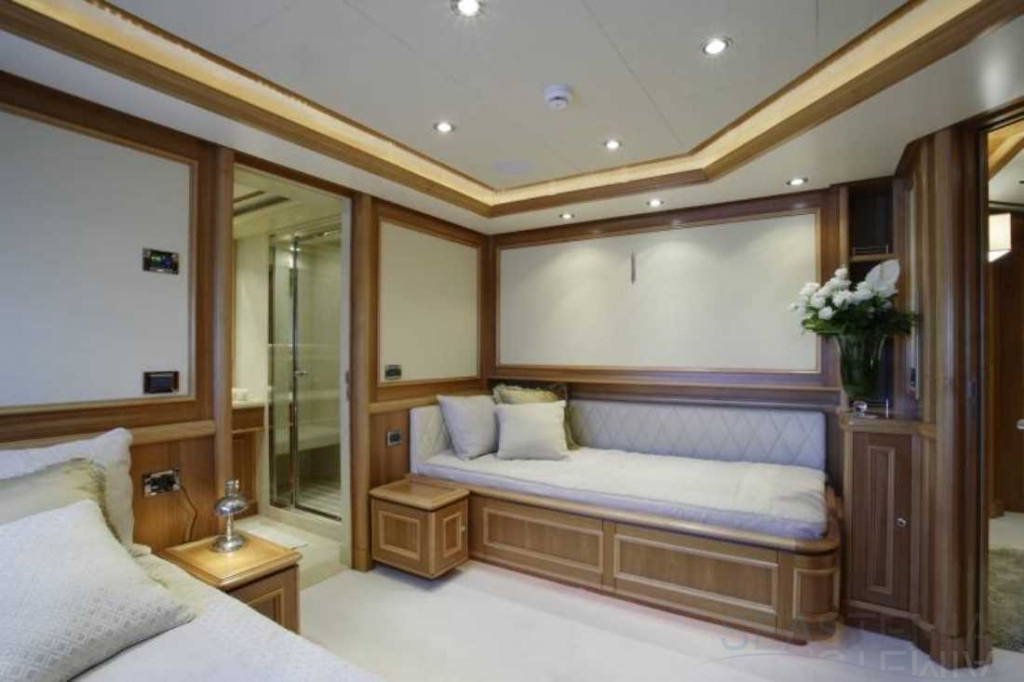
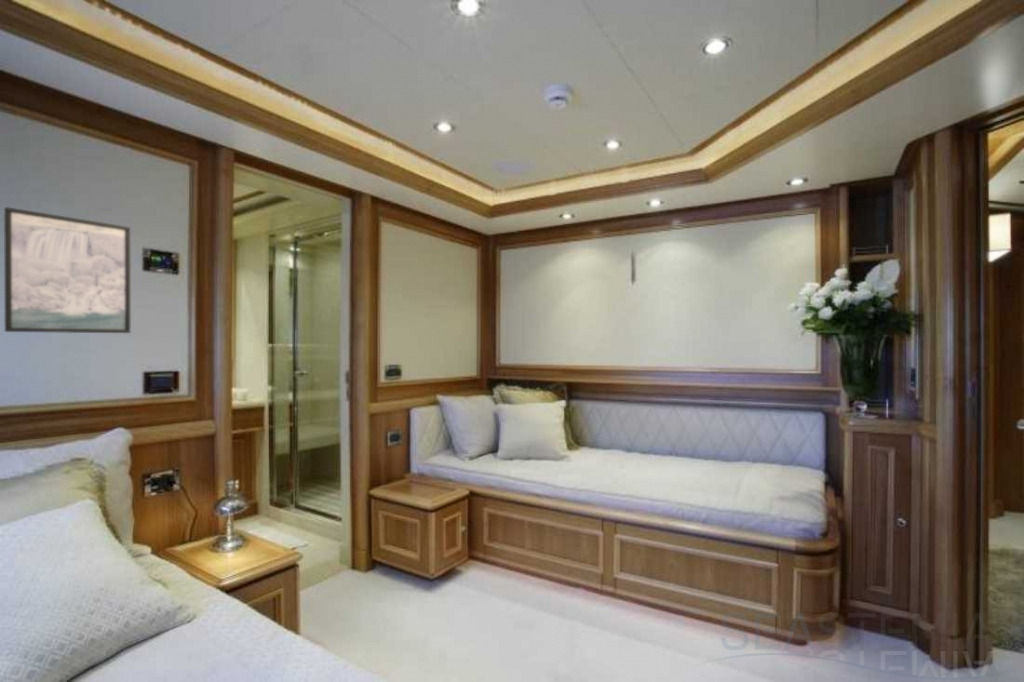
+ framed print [3,206,131,334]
